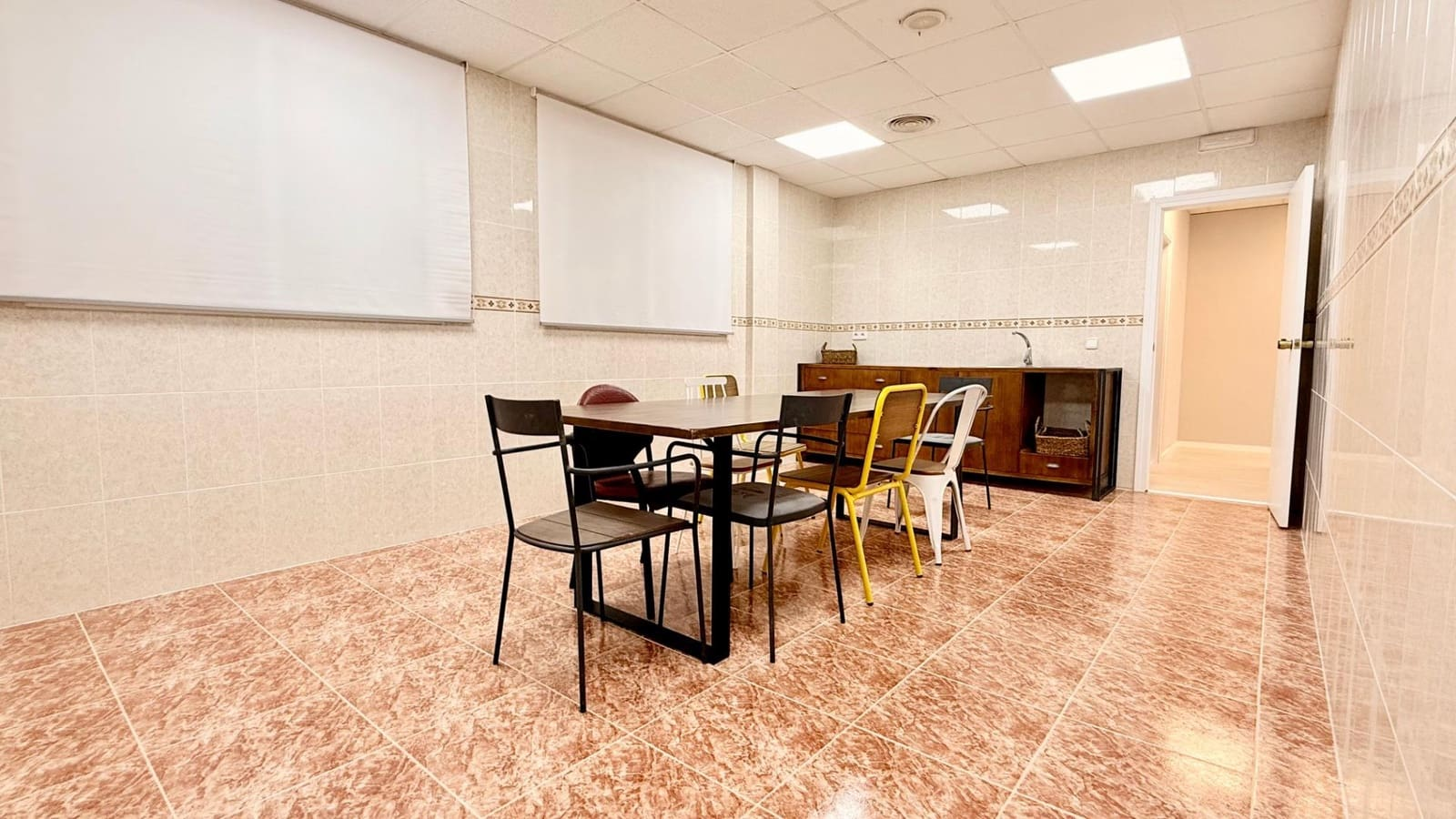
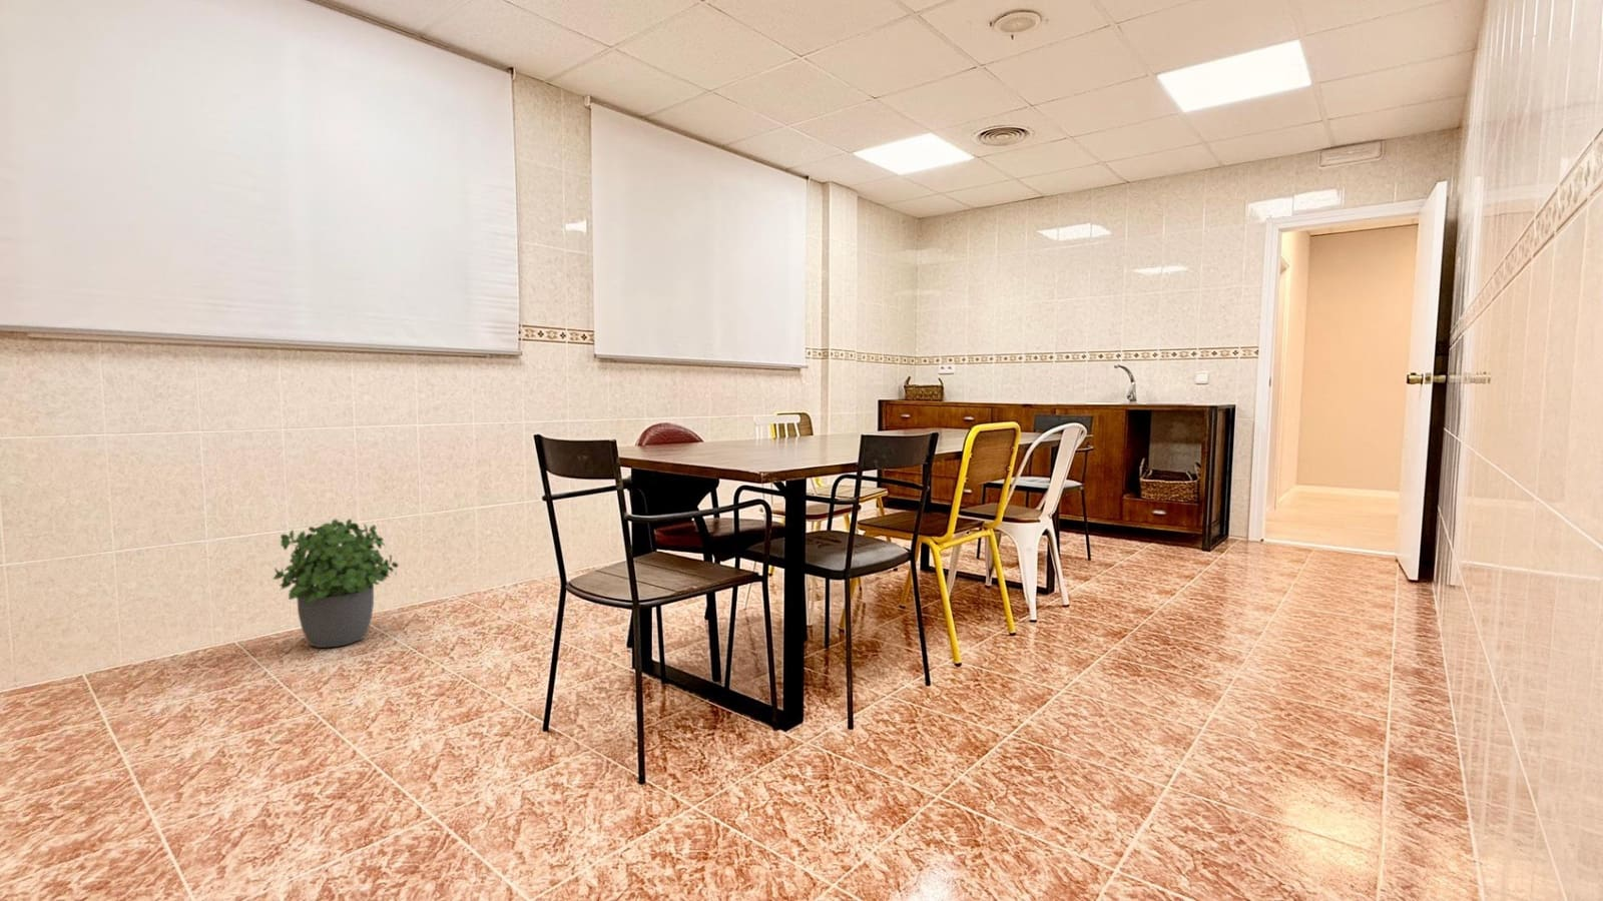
+ potted plant [272,517,399,649]
